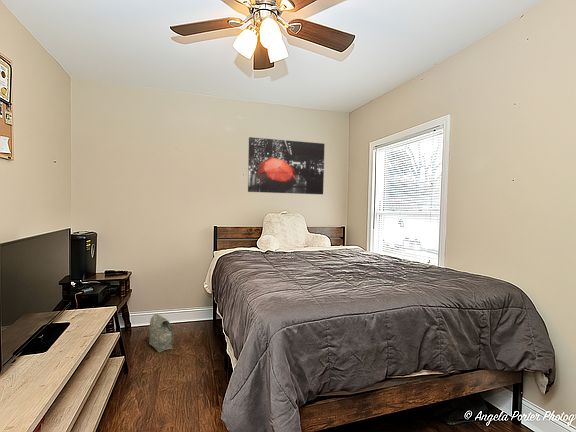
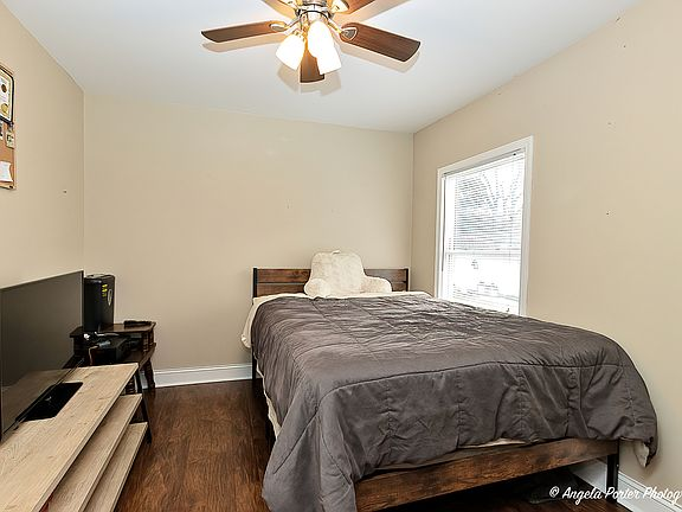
- wall art [247,136,326,195]
- bag [148,313,175,353]
